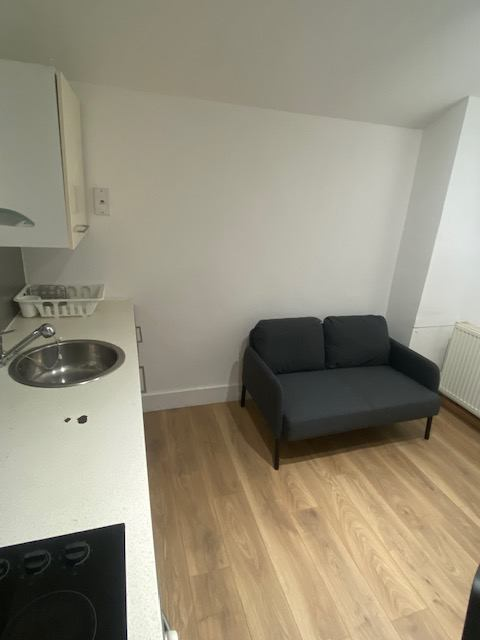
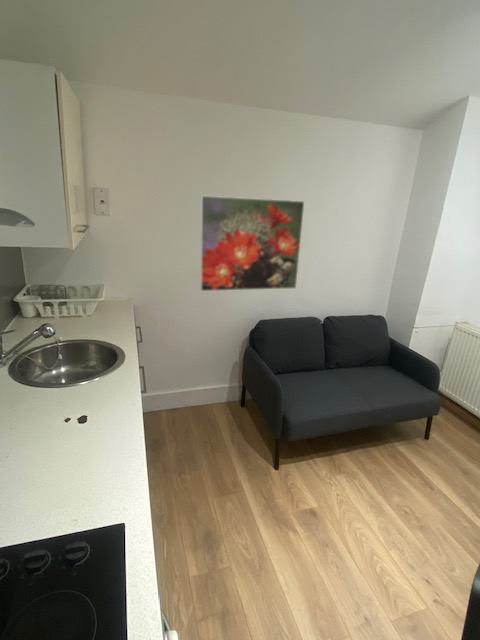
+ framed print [199,195,306,292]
